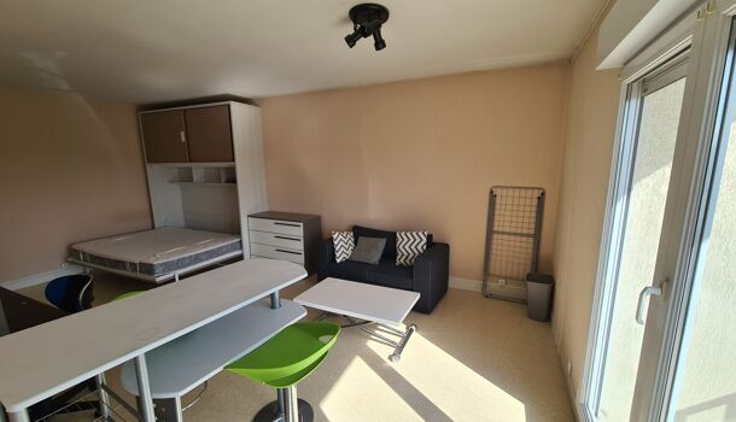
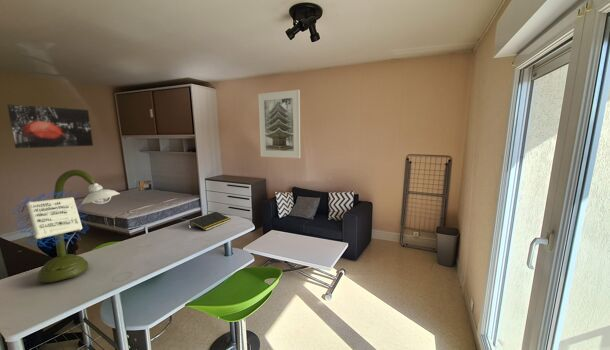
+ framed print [257,89,301,159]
+ notepad [189,211,232,231]
+ wall art [6,104,94,149]
+ desk lamp [12,168,153,284]
